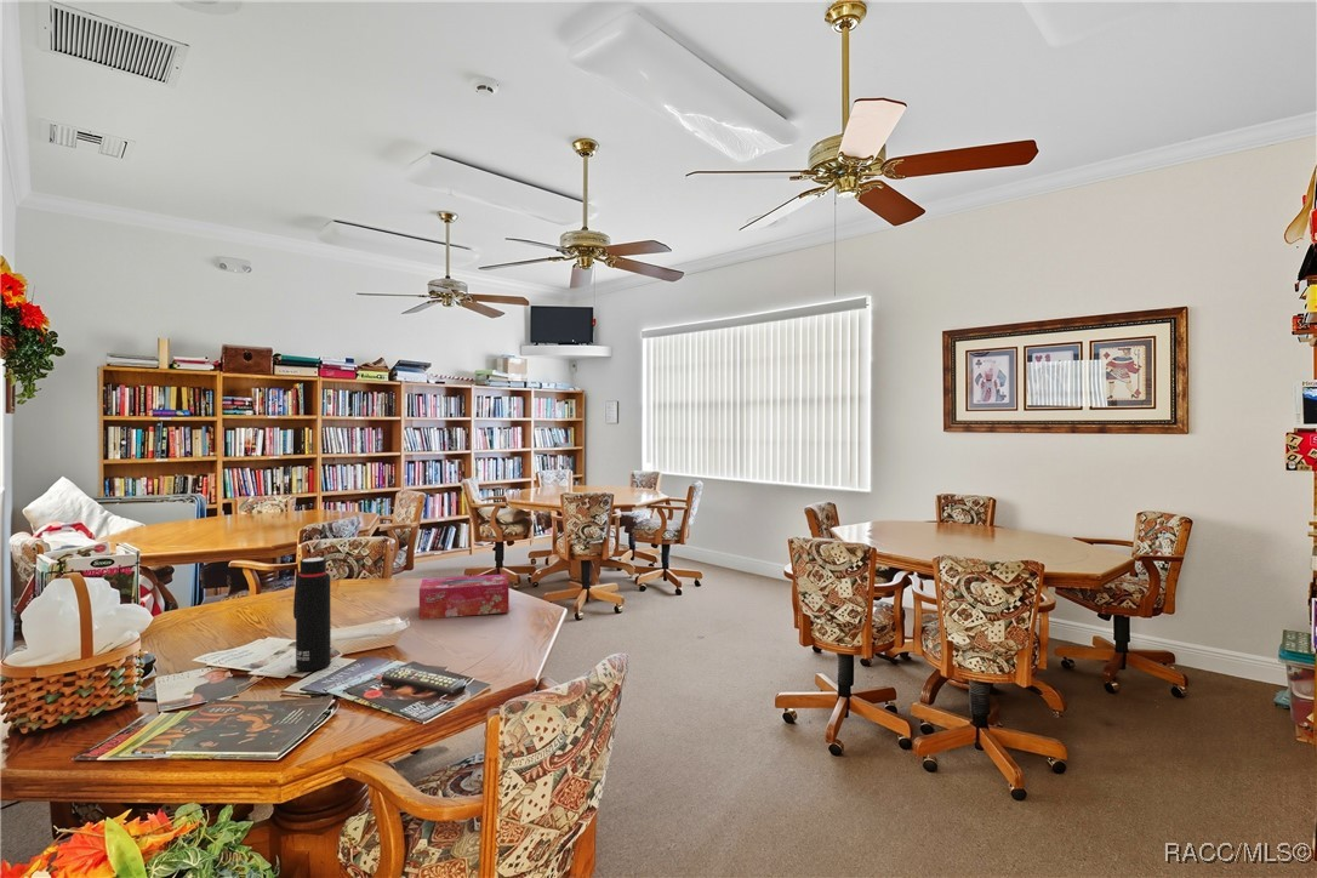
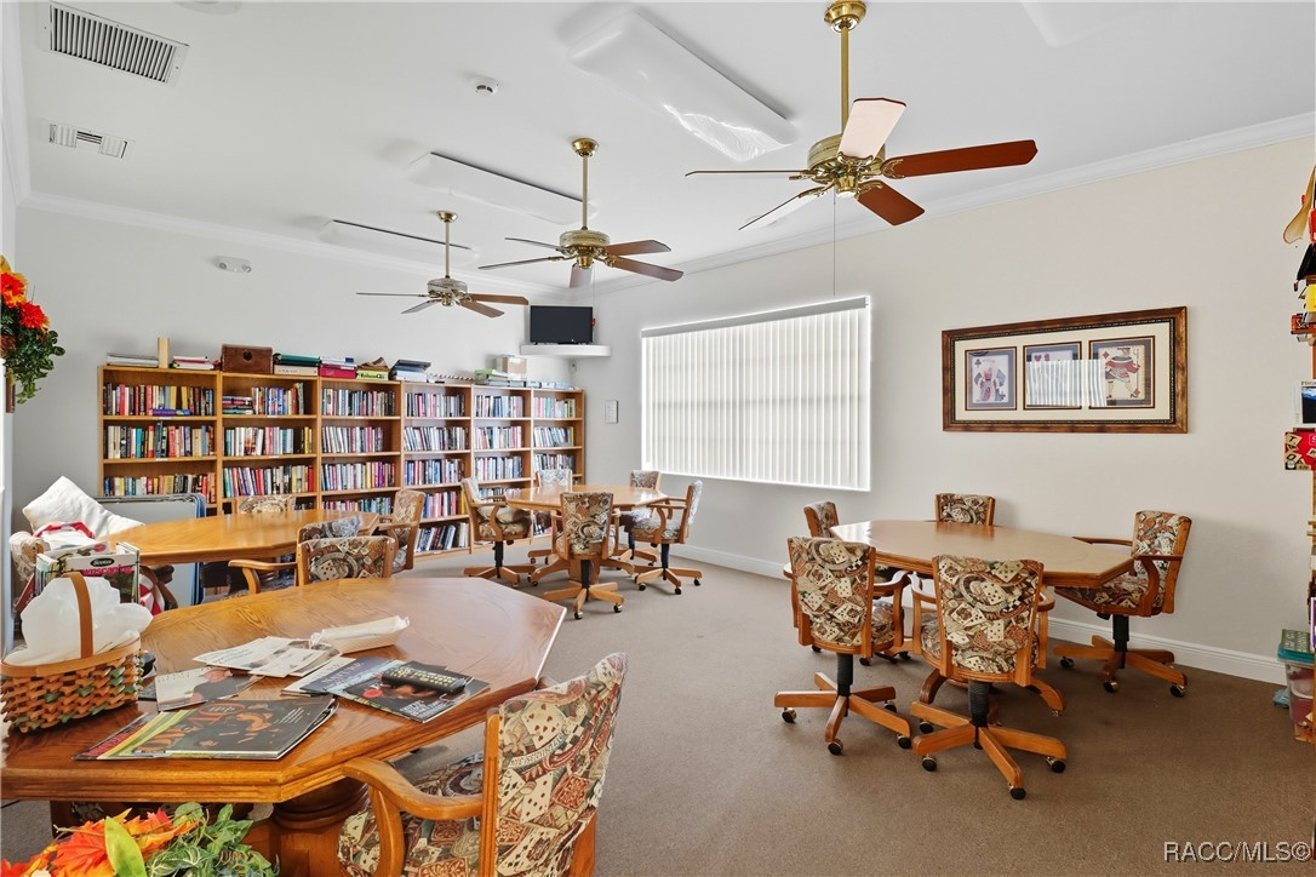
- tissue box [418,572,511,620]
- water bottle [292,557,332,672]
